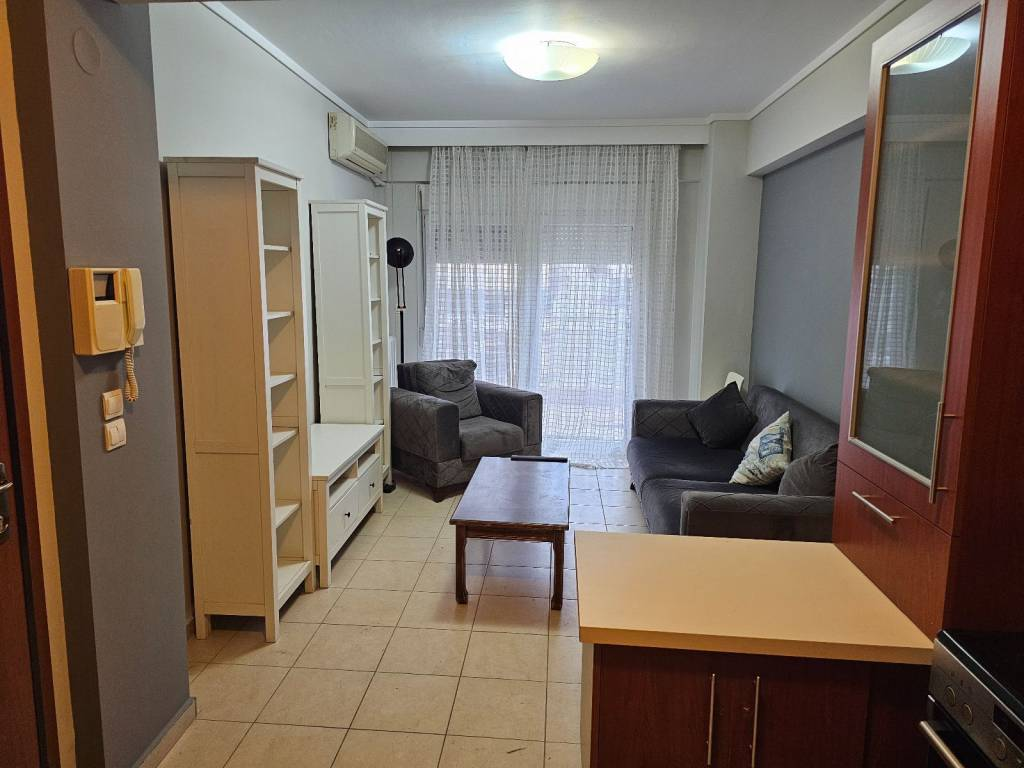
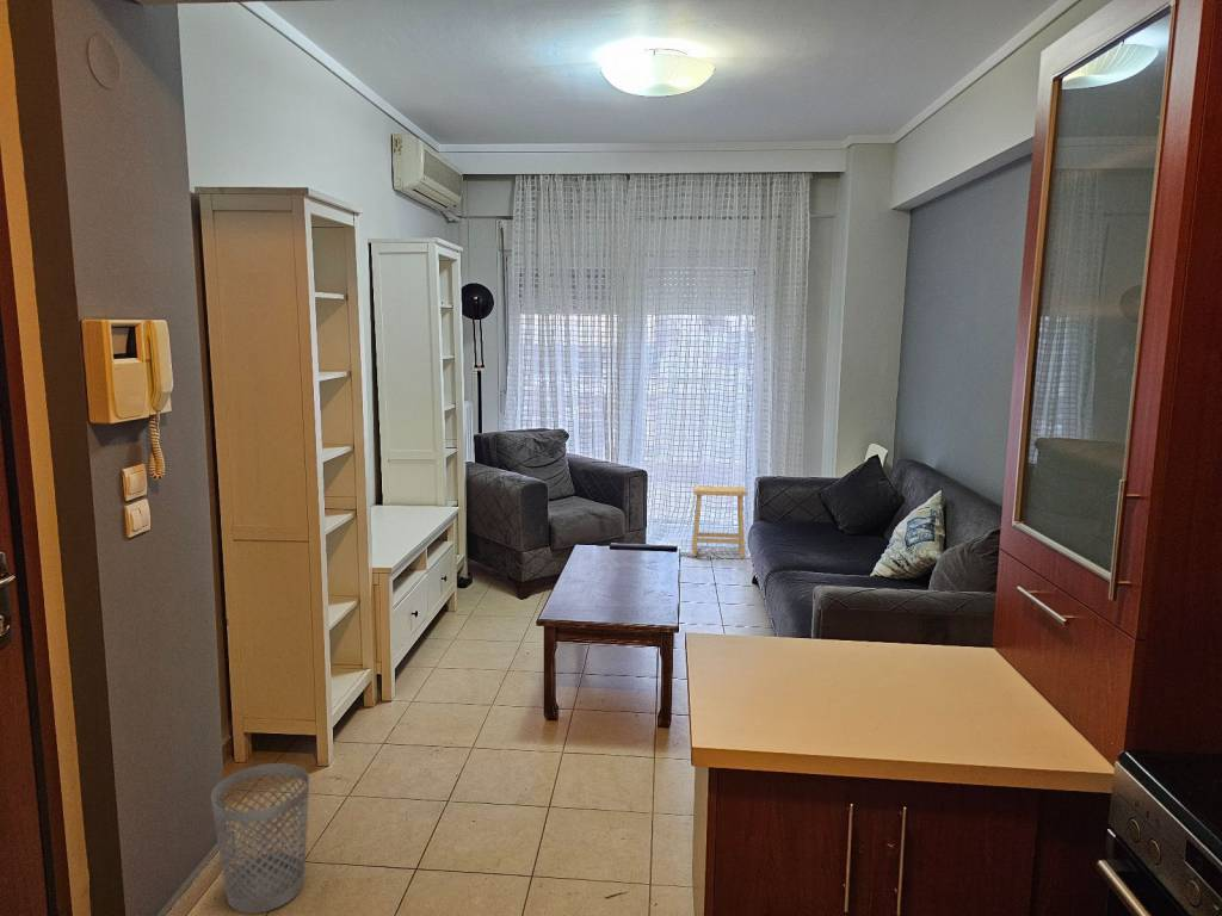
+ wastebasket [210,762,310,915]
+ footstool [691,484,747,559]
